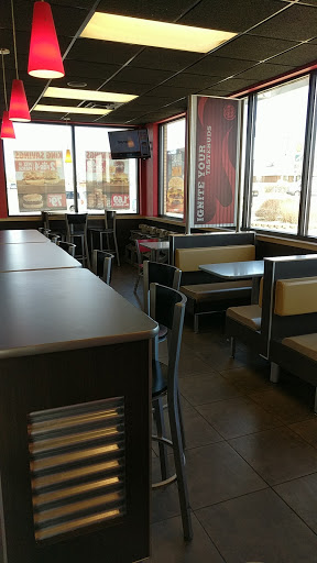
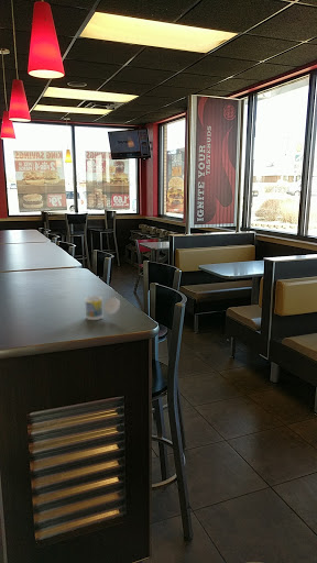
+ cup [84,295,121,321]
